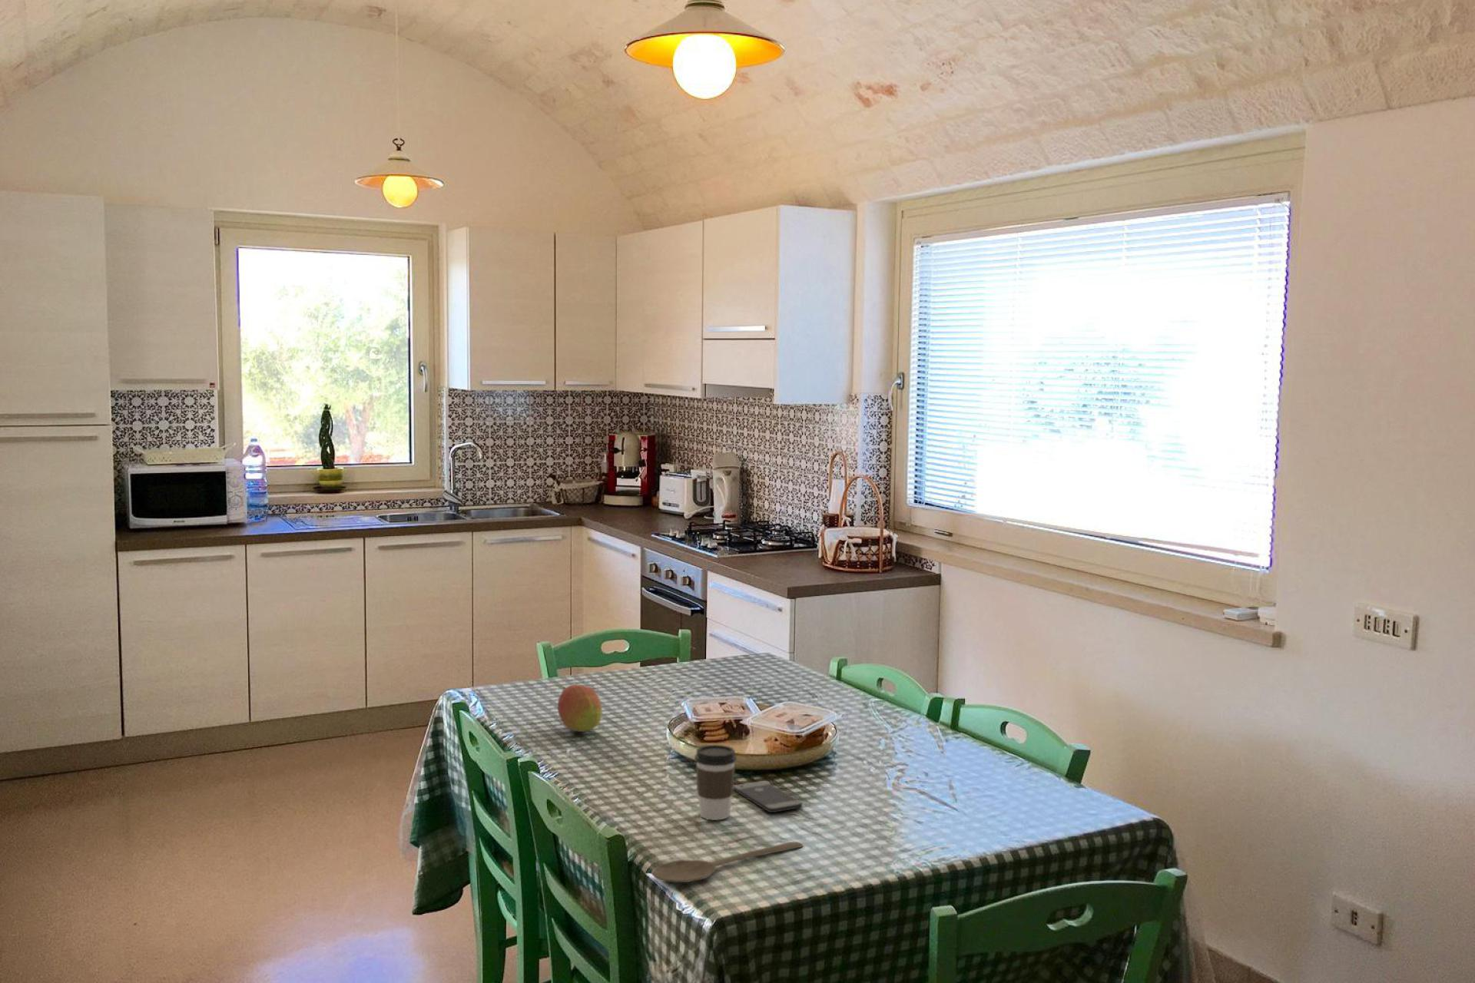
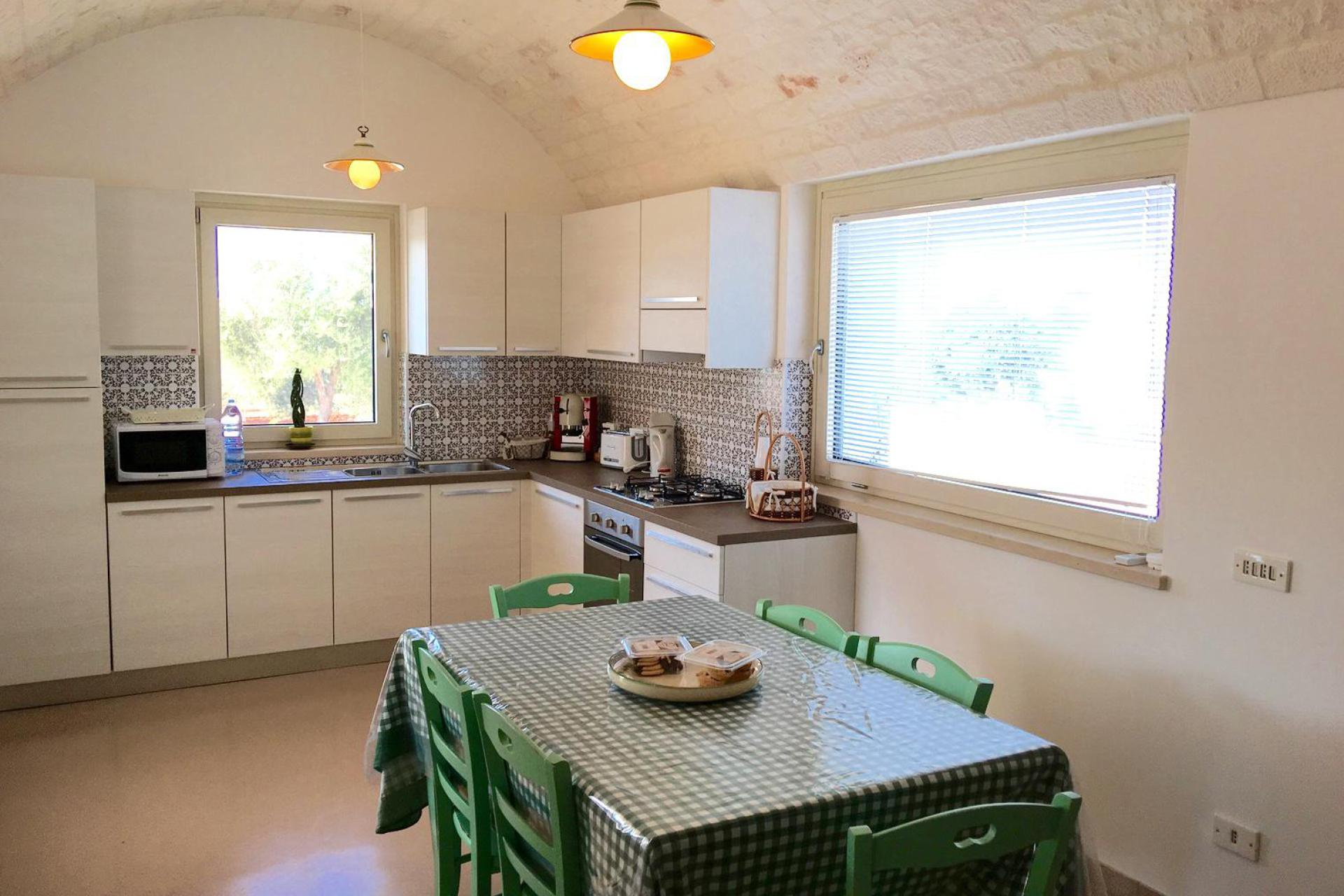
- smartphone [733,780,802,813]
- coffee cup [694,744,738,821]
- fruit [556,683,603,733]
- wooden spoon [652,840,803,883]
